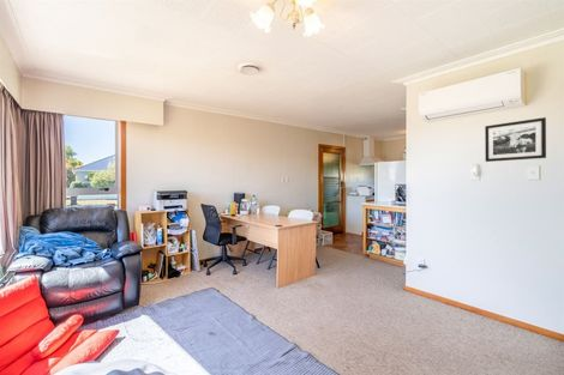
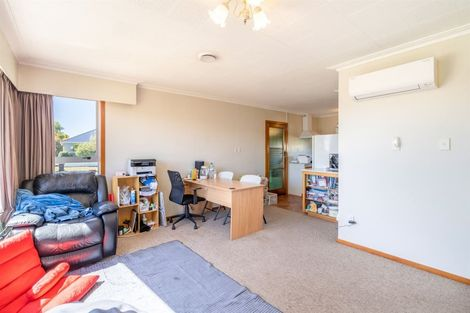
- picture frame [484,116,547,163]
